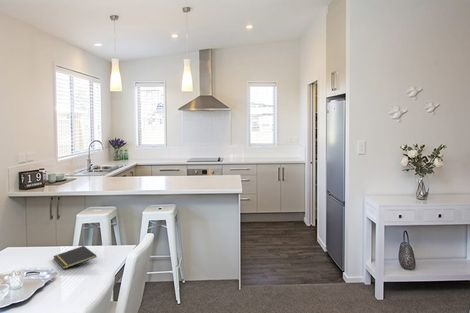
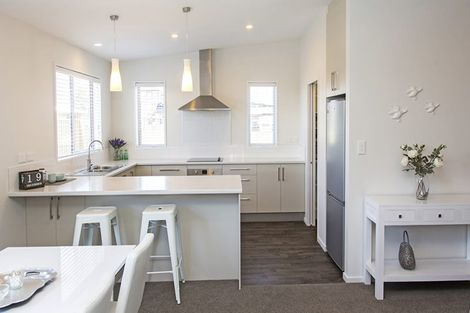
- notepad [52,245,97,270]
